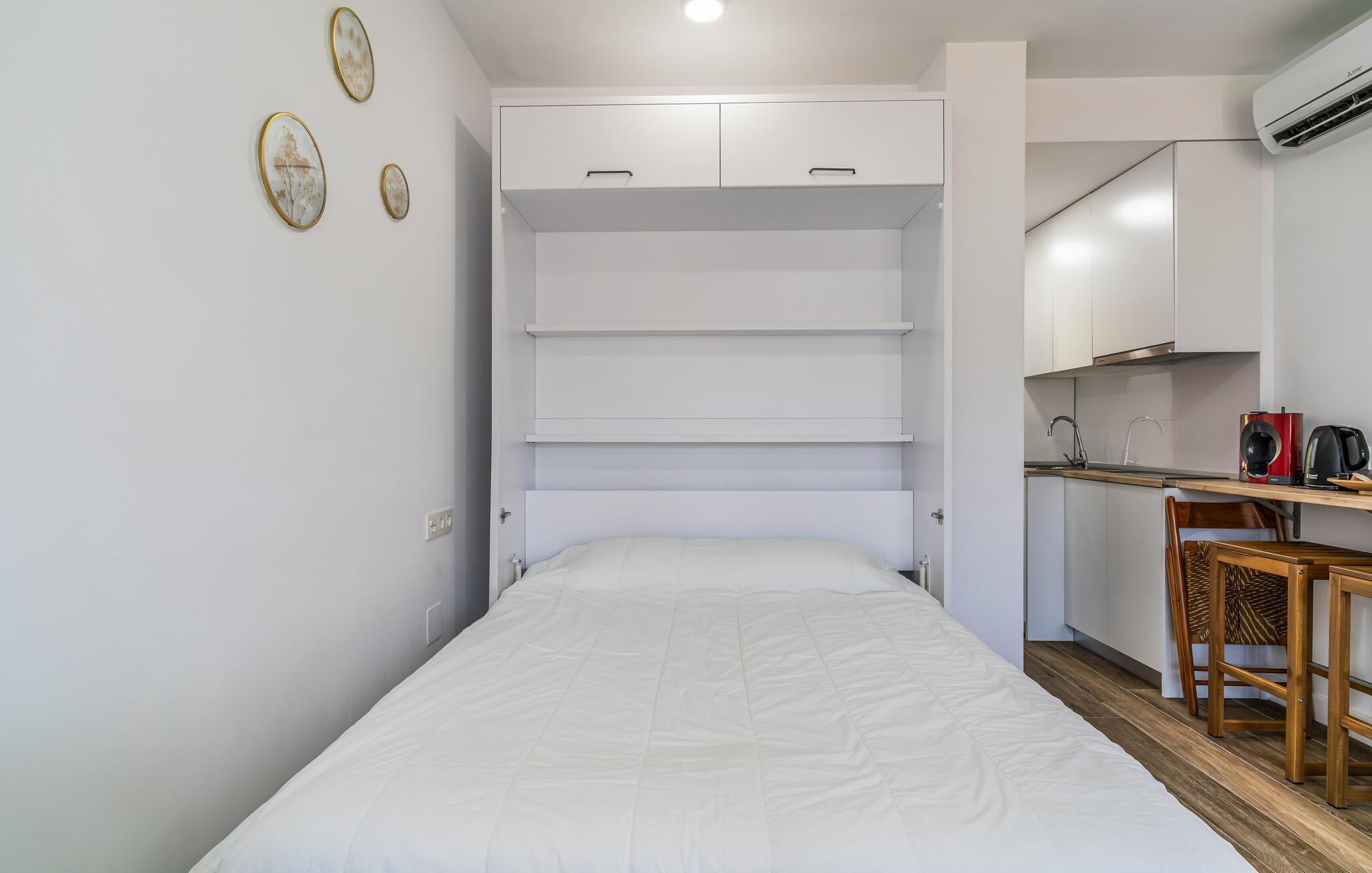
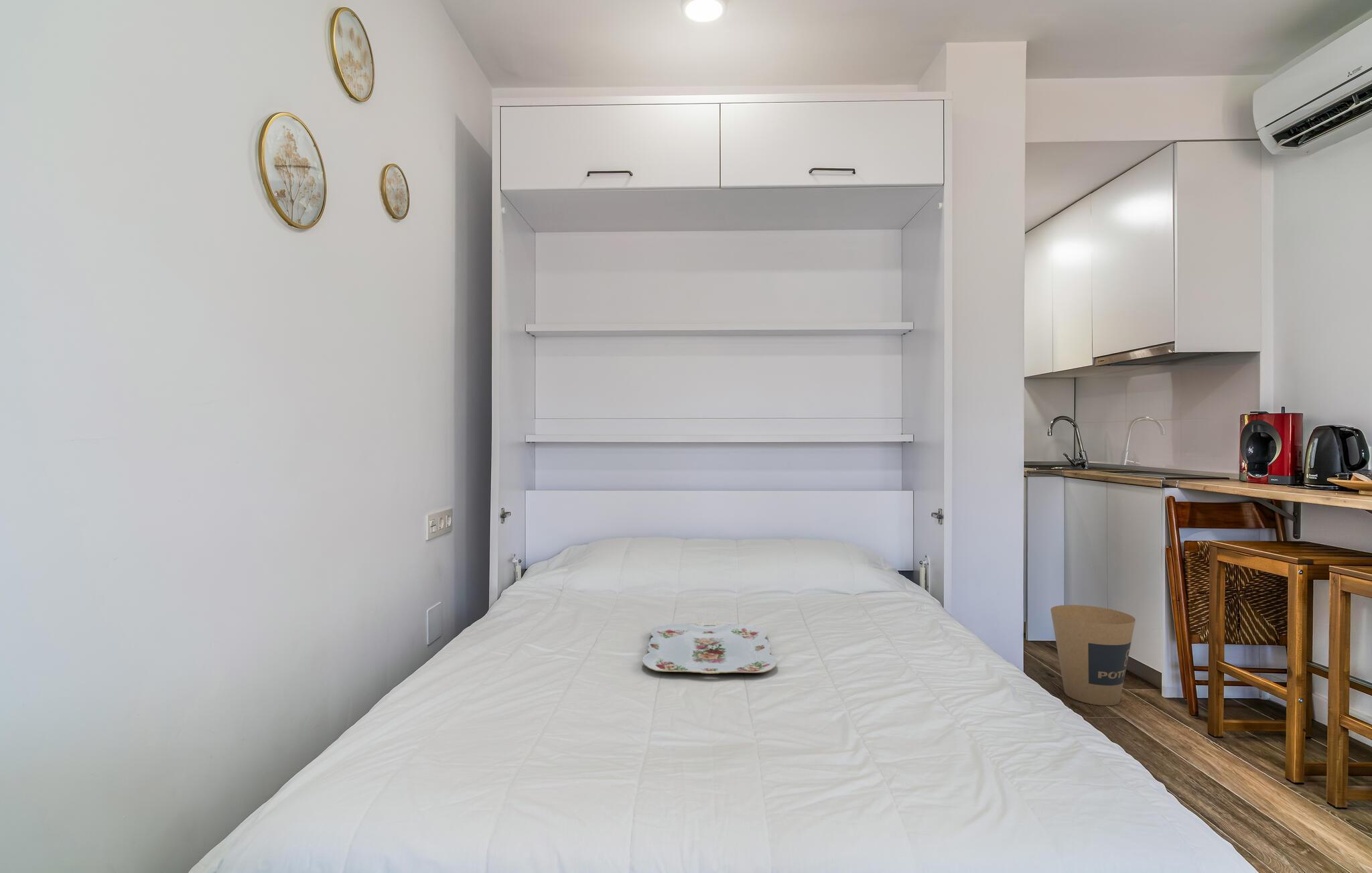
+ serving tray [642,622,778,674]
+ trash can [1050,604,1136,706]
